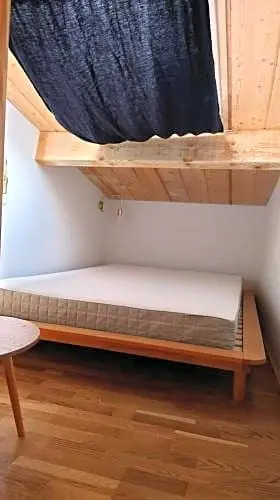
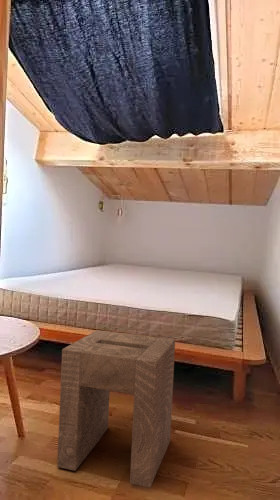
+ stool [56,329,176,489]
